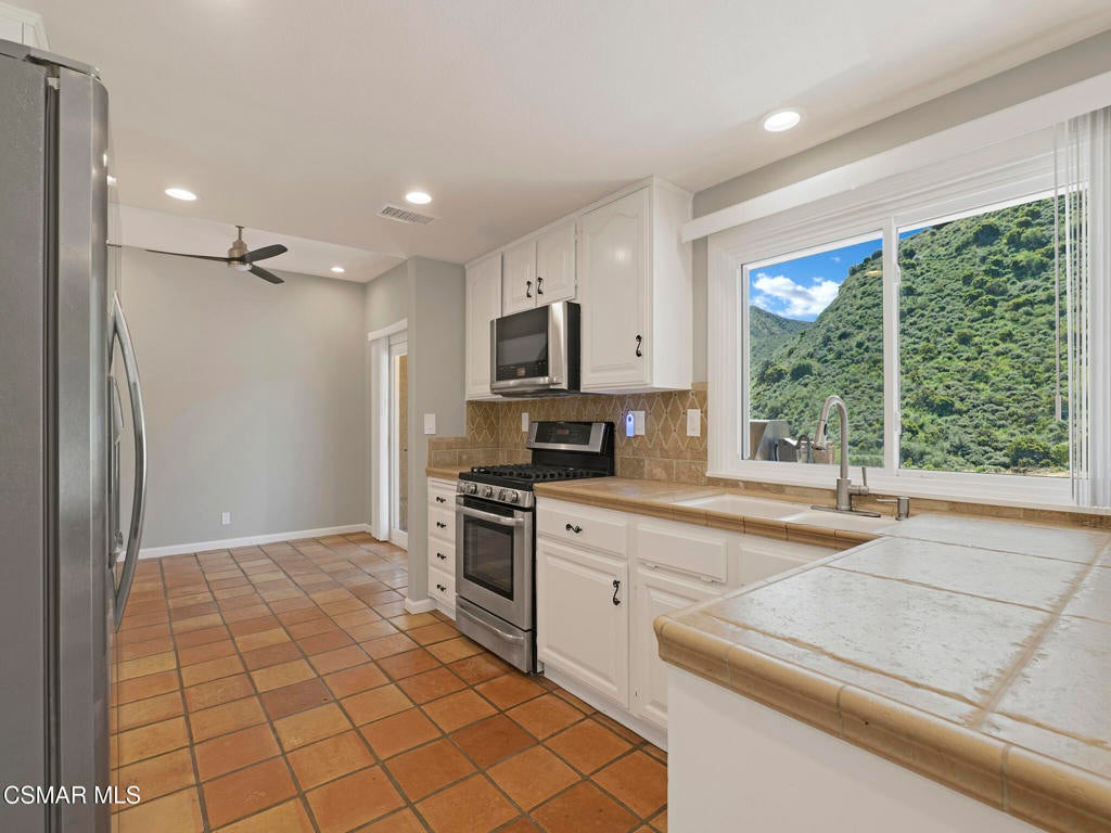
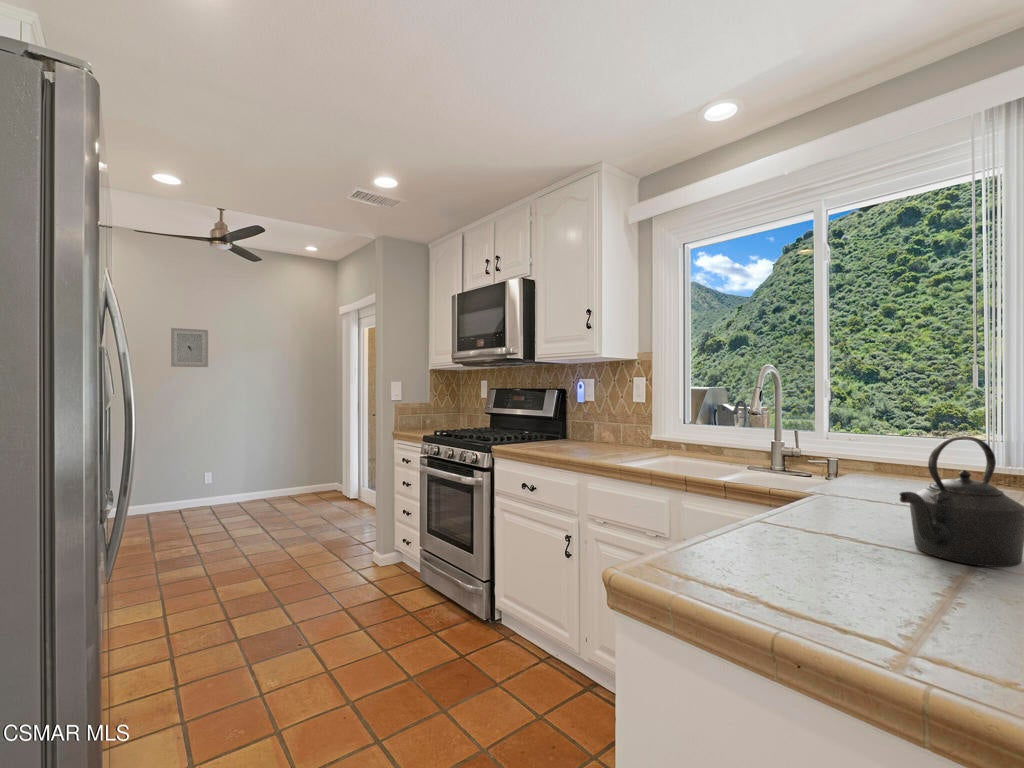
+ kettle [898,435,1024,568]
+ wall art [170,327,209,368]
